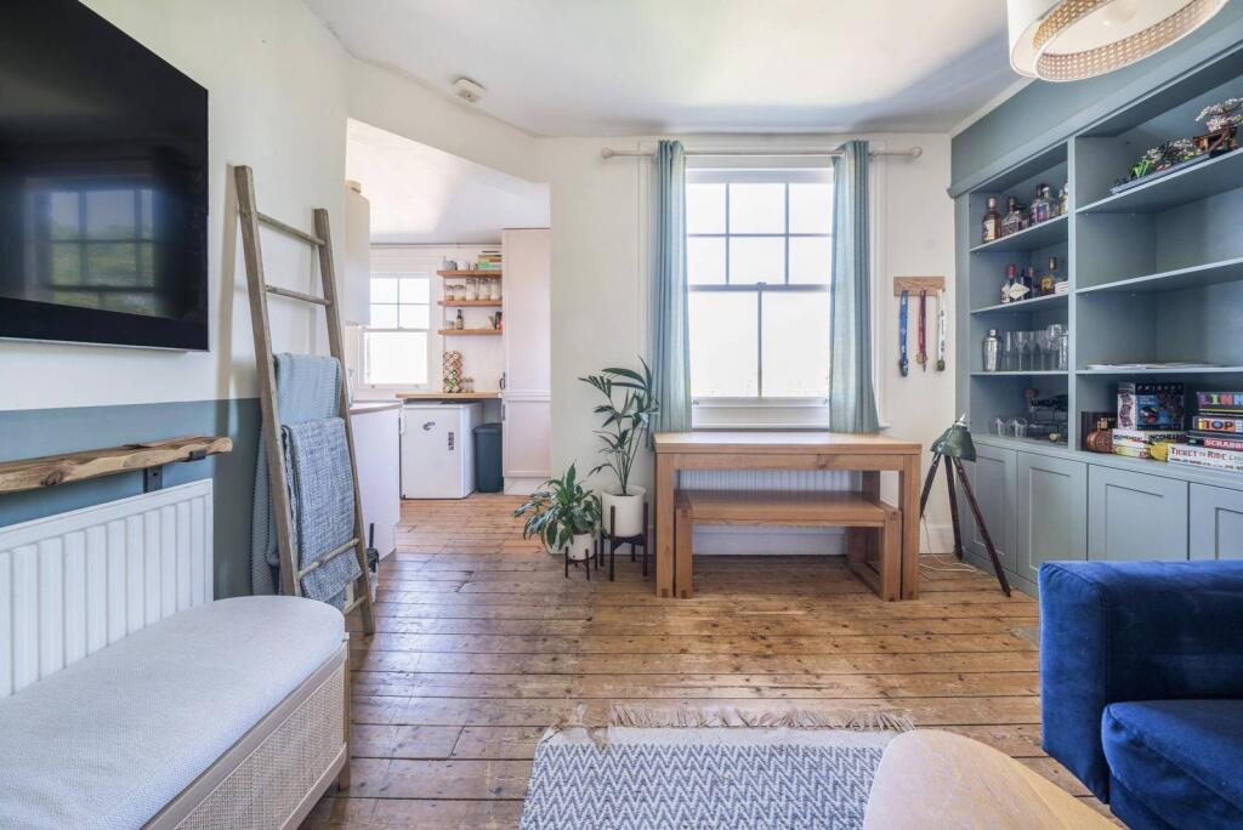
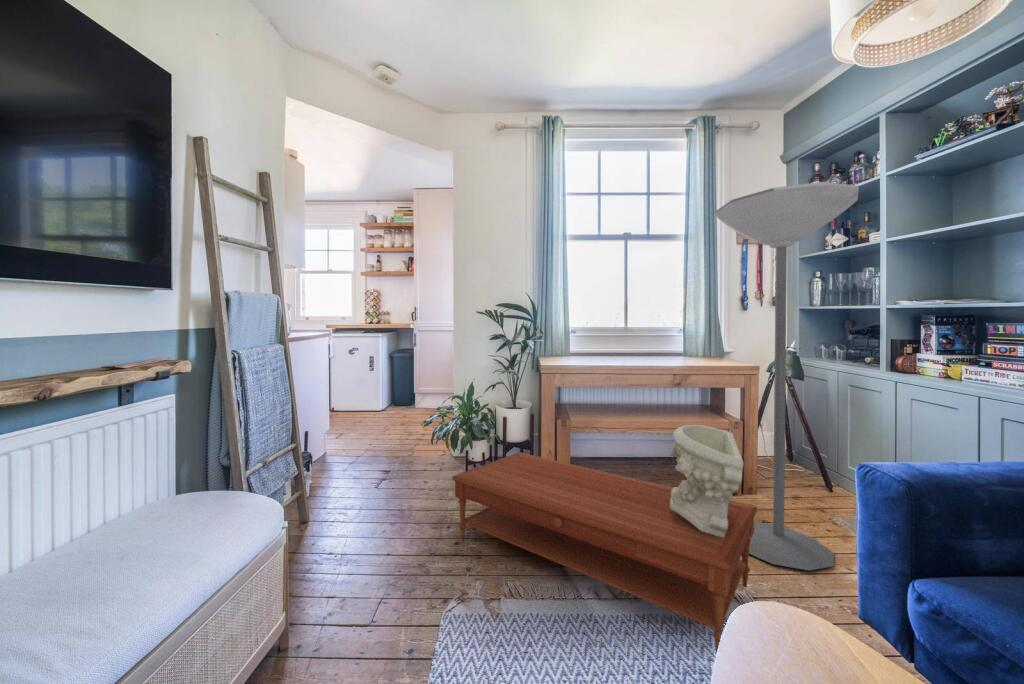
+ floor lamp [713,181,860,572]
+ coffee table [451,451,758,653]
+ decorative bowl [669,424,744,538]
